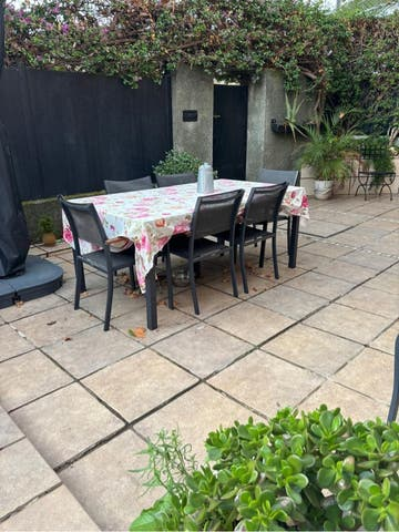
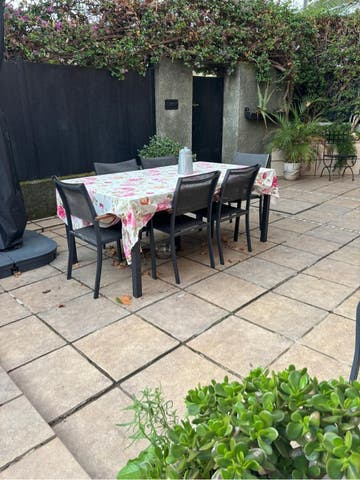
- potted plant [38,215,57,248]
